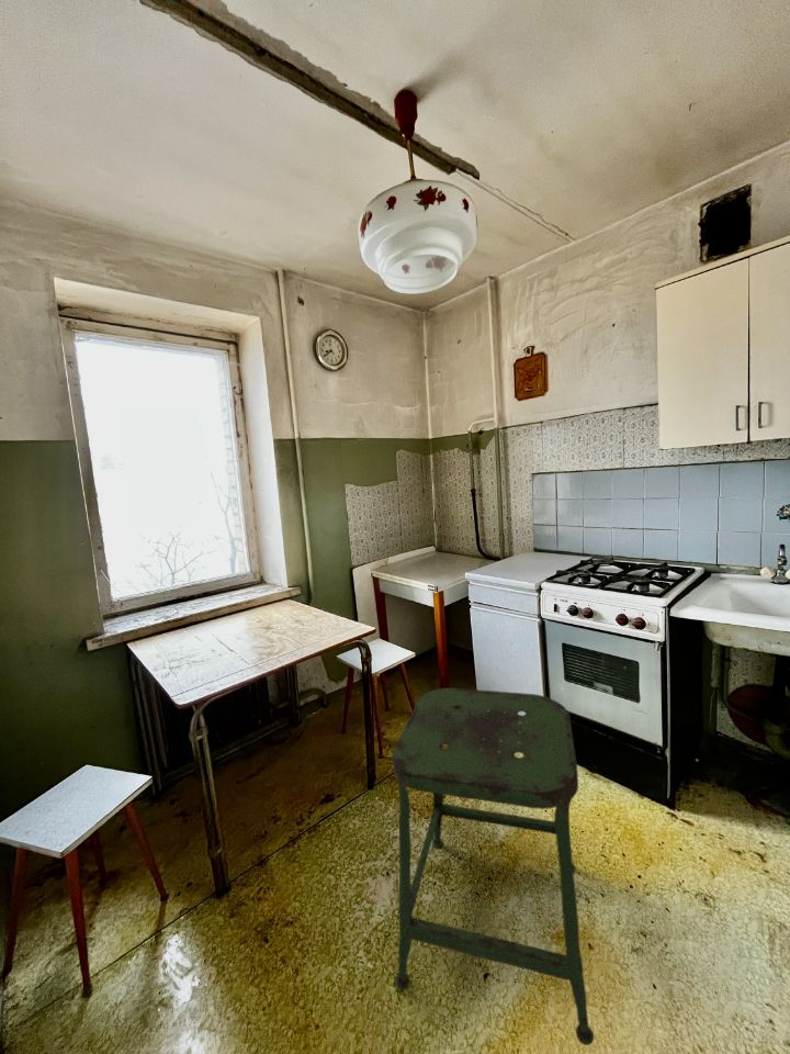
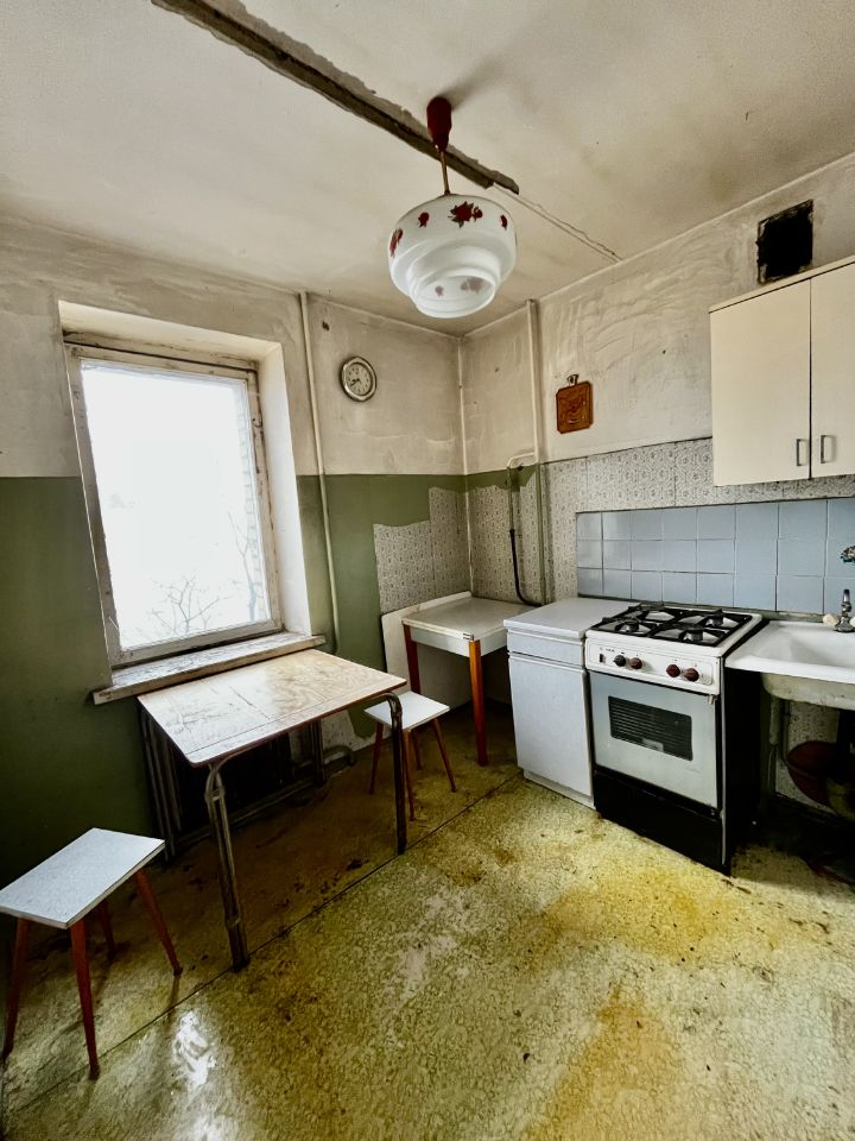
- stool [392,687,595,1046]
